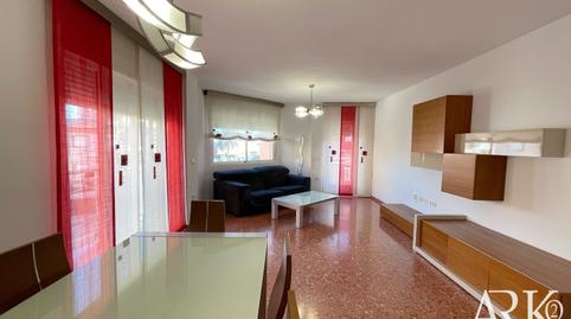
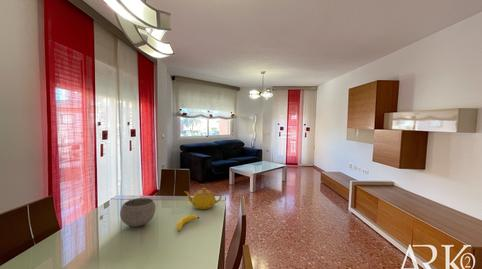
+ teapot [183,187,223,210]
+ banana [176,214,200,232]
+ bowl [119,197,157,228]
